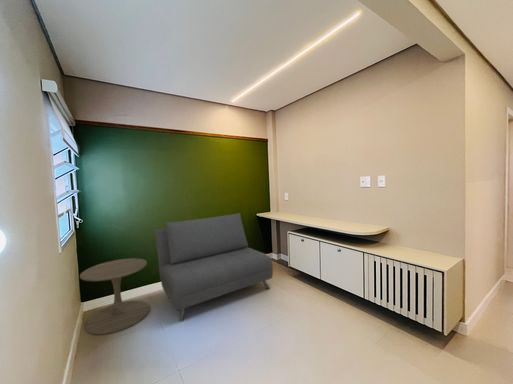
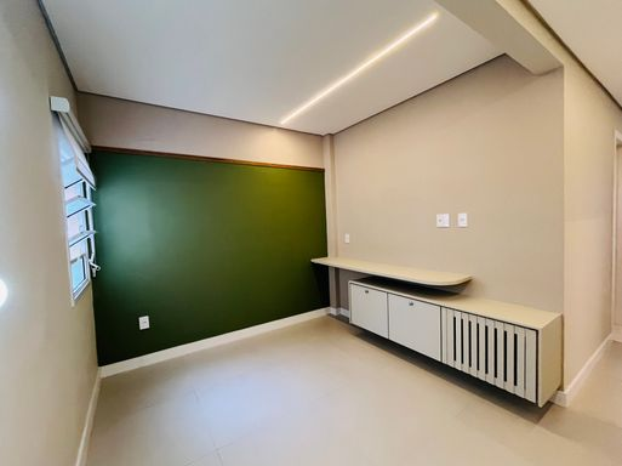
- side table [79,257,151,336]
- sofa [154,212,274,322]
